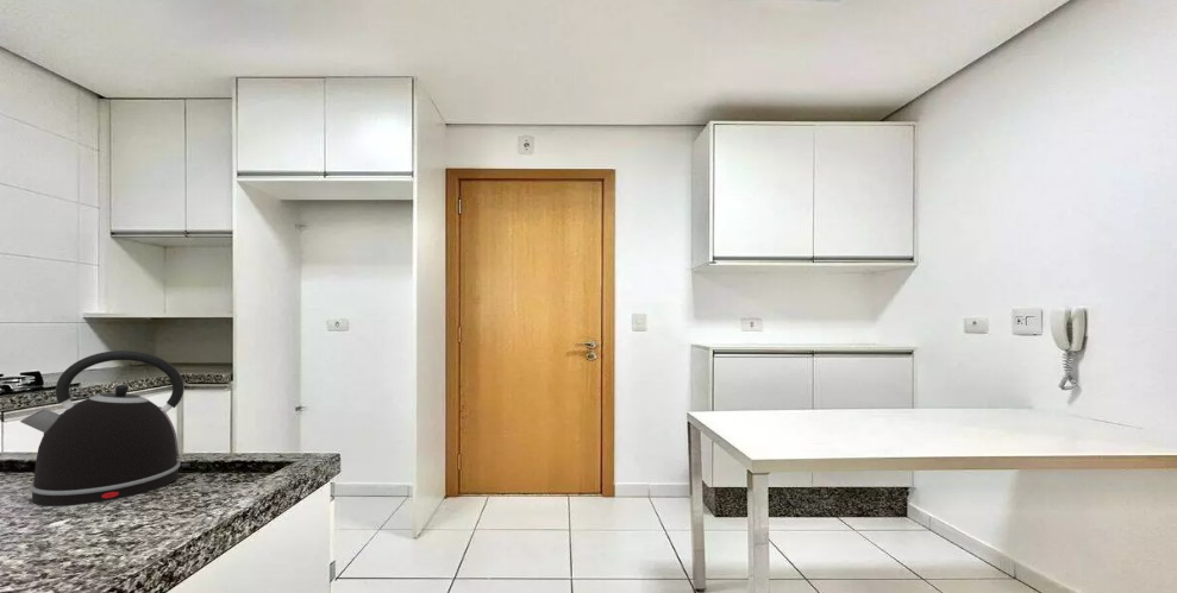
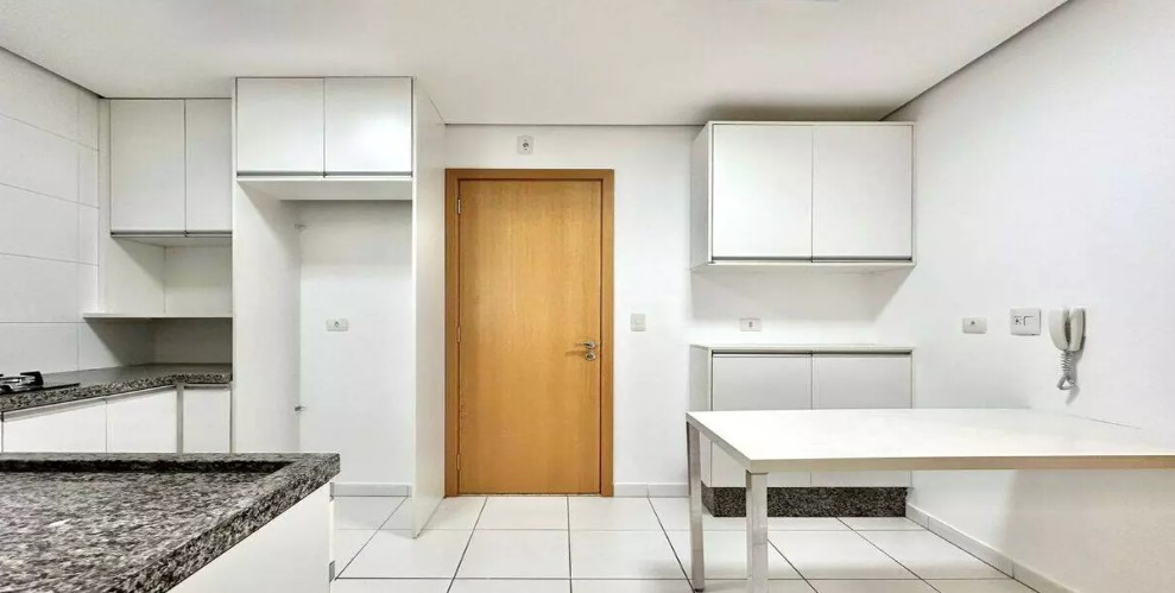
- kettle [19,349,192,507]
